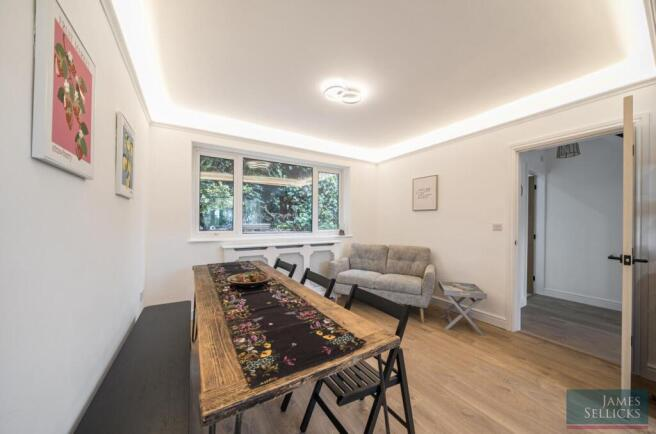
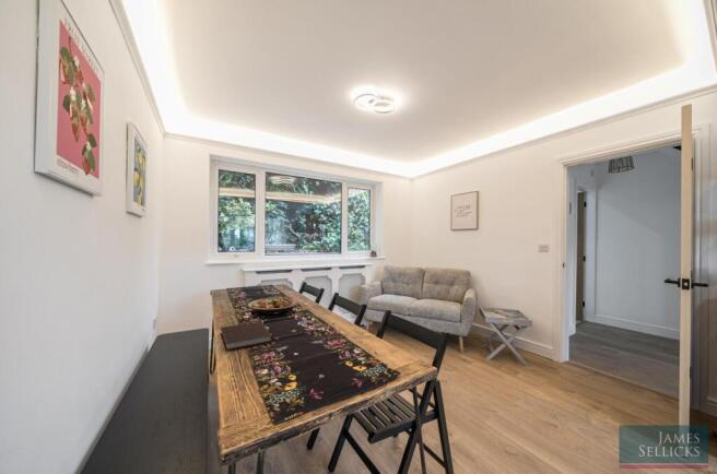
+ notebook [219,321,274,352]
